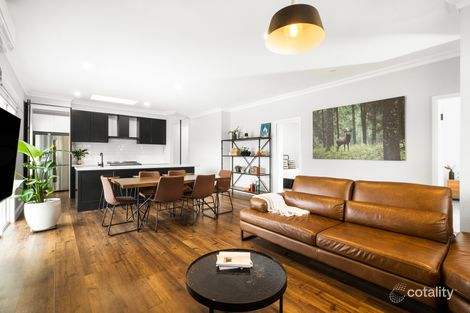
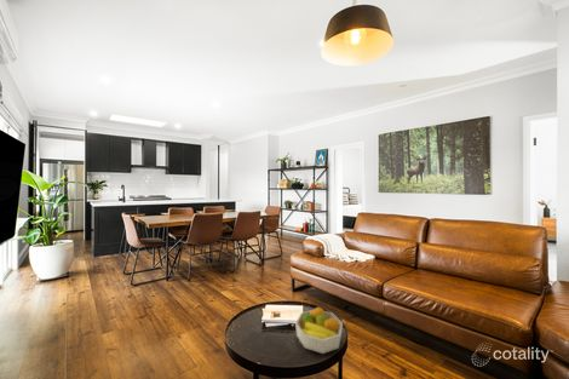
+ fruit bowl [294,306,344,355]
